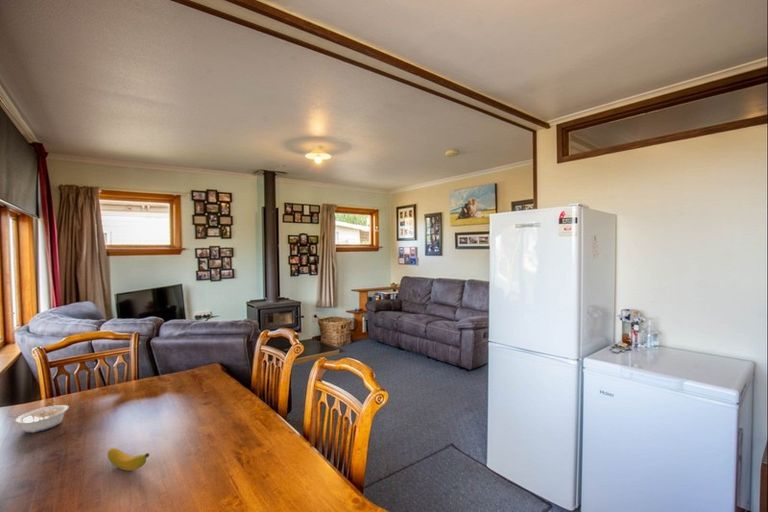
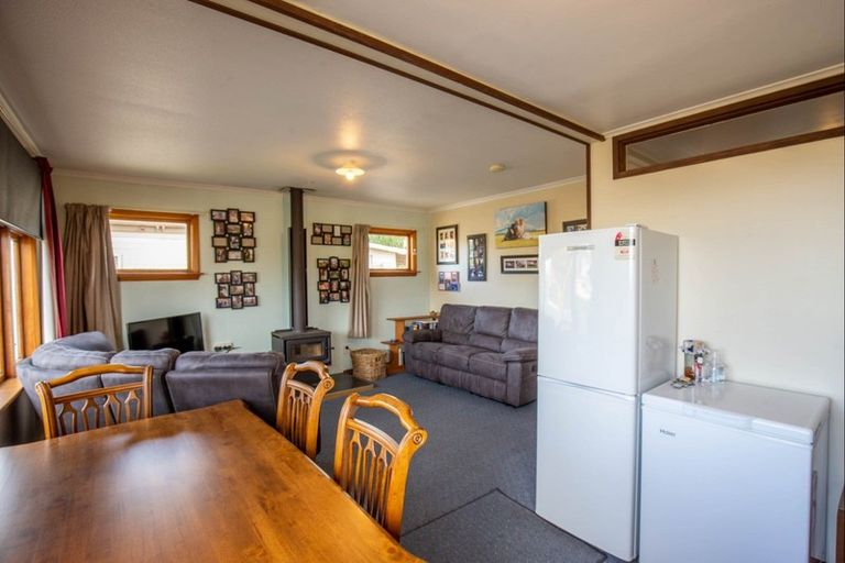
- banana [107,447,150,472]
- legume [6,404,70,434]
